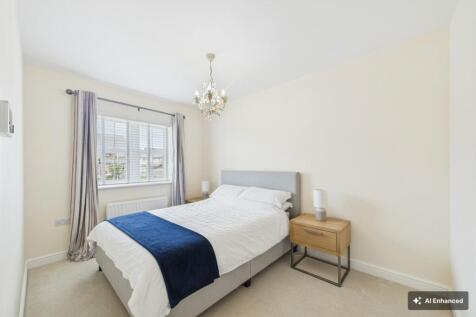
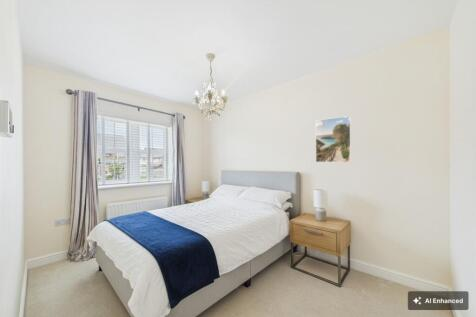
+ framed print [315,115,352,163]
